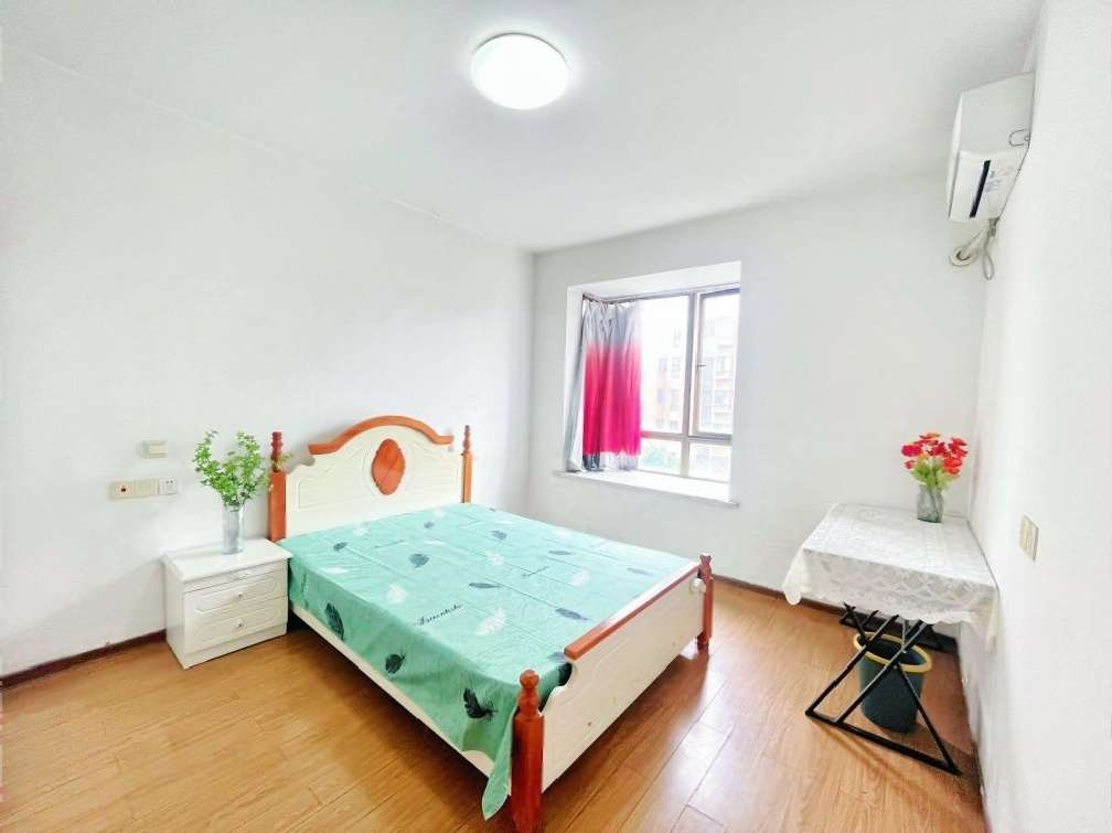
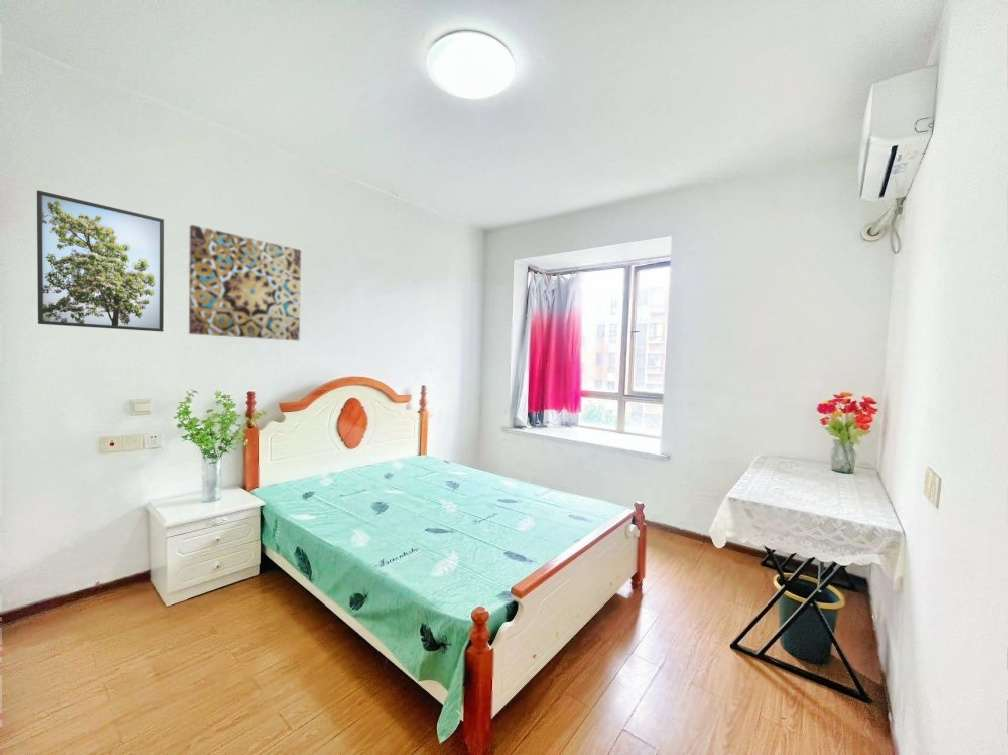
+ wall art [188,224,302,341]
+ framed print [36,189,165,333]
